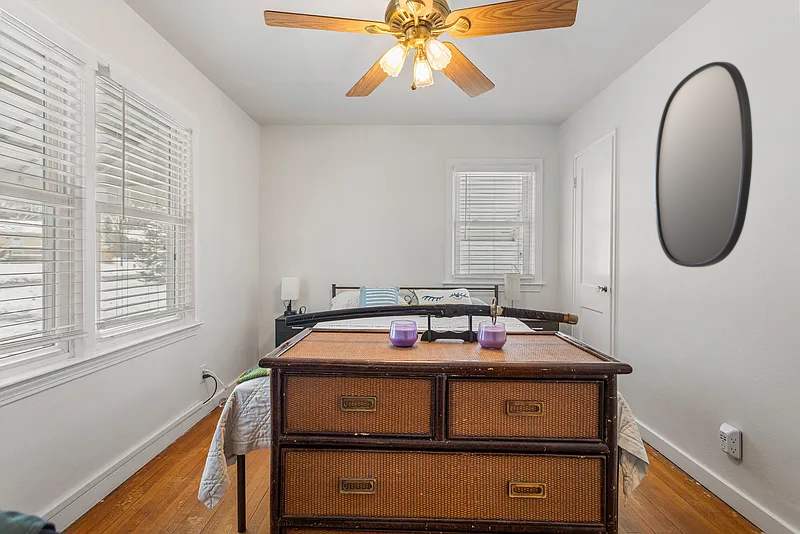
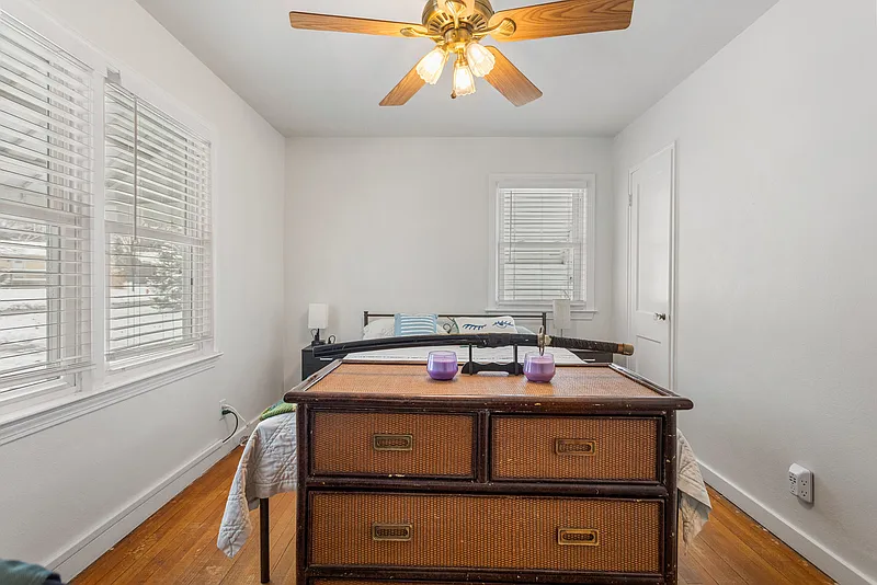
- home mirror [653,61,753,268]
